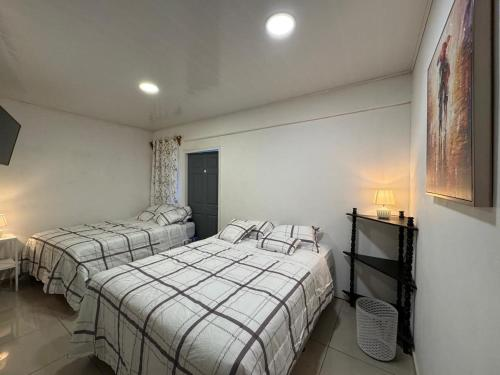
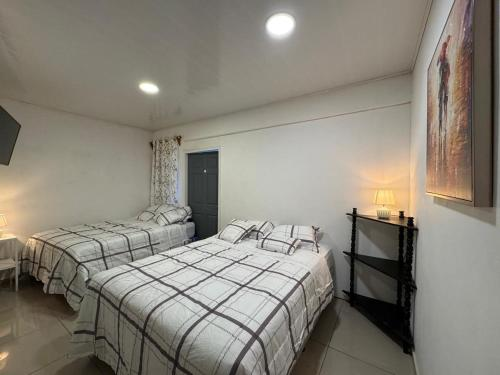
- waste bin [355,296,399,362]
